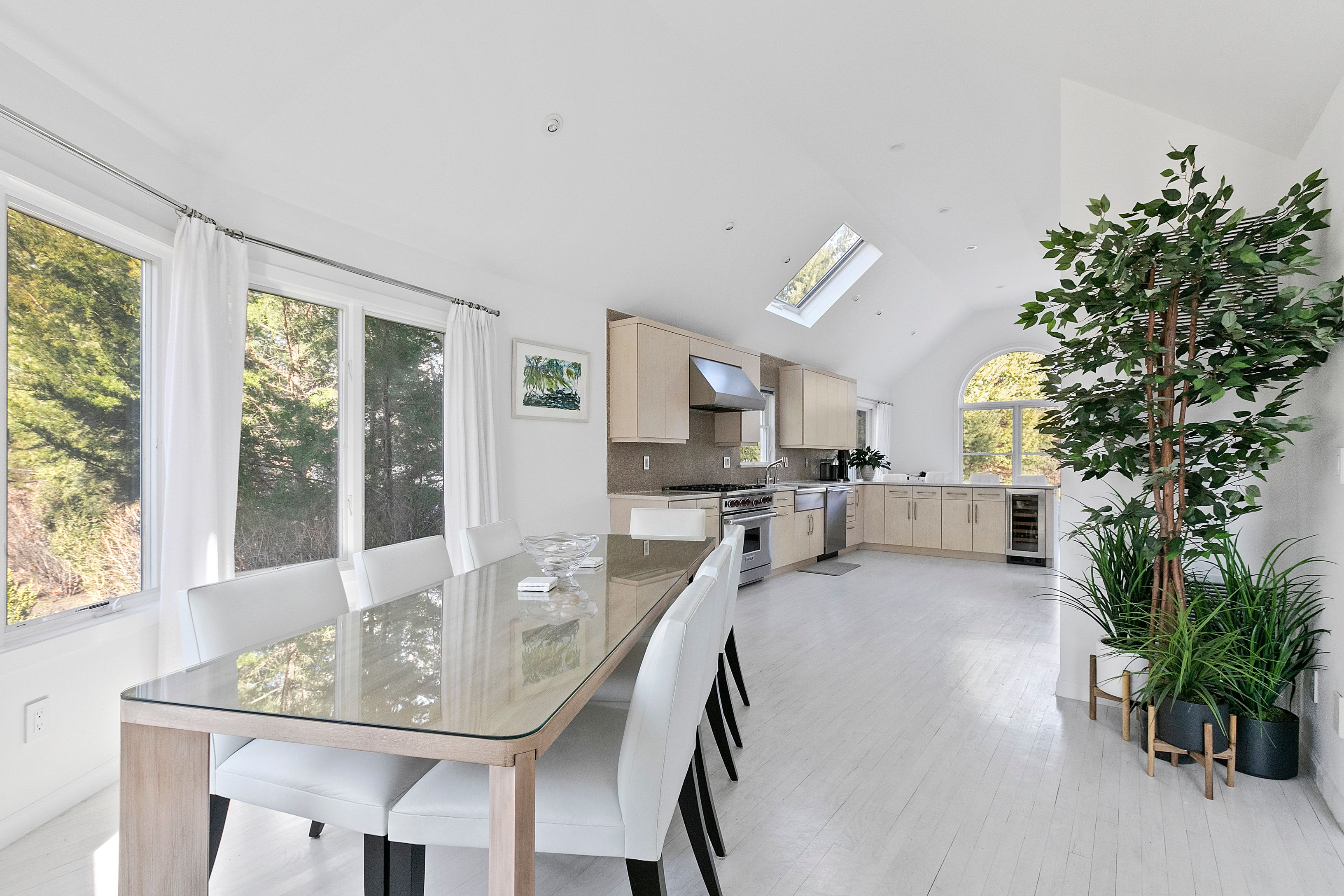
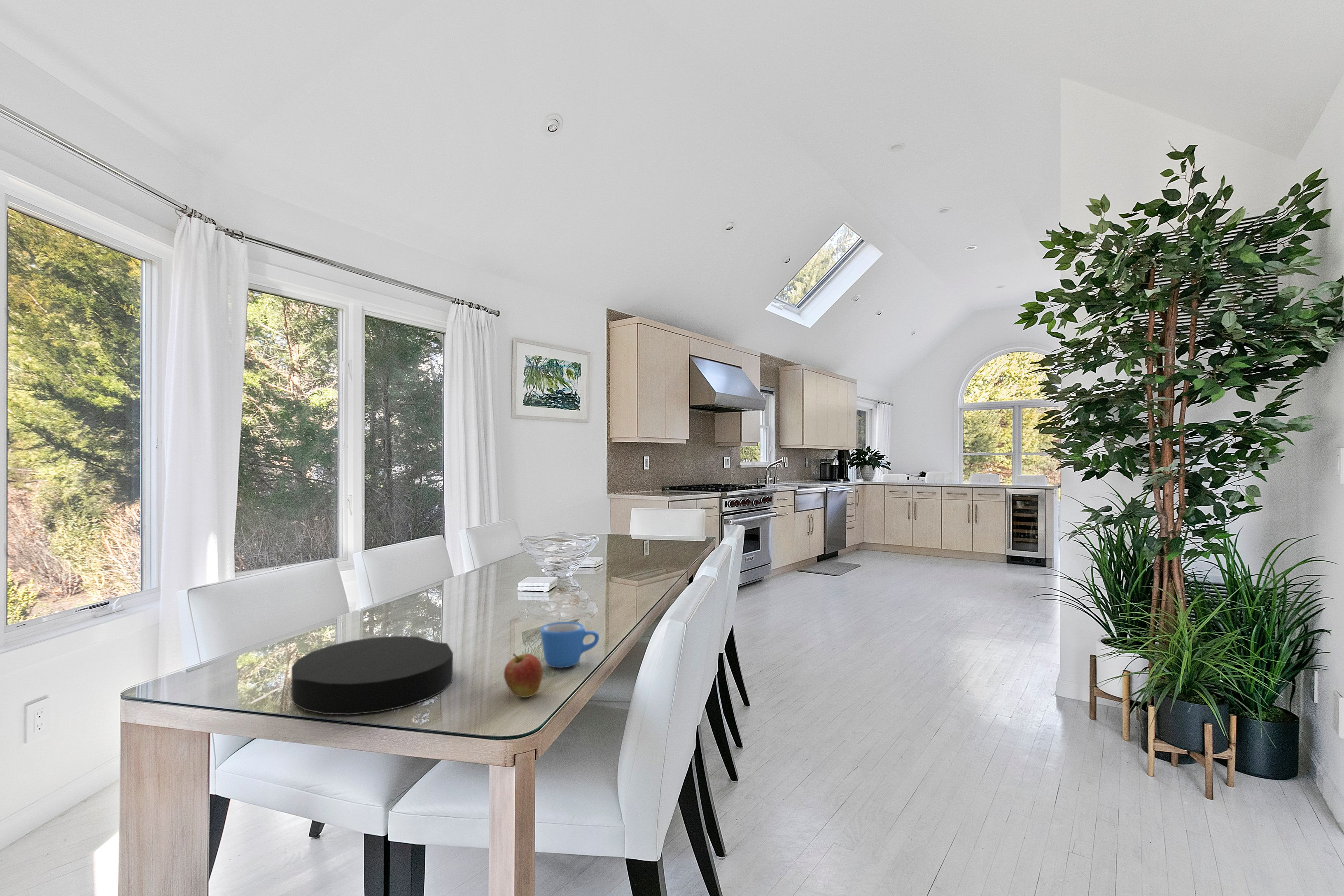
+ plate [291,636,454,715]
+ fruit [504,653,543,698]
+ mug [540,621,600,668]
